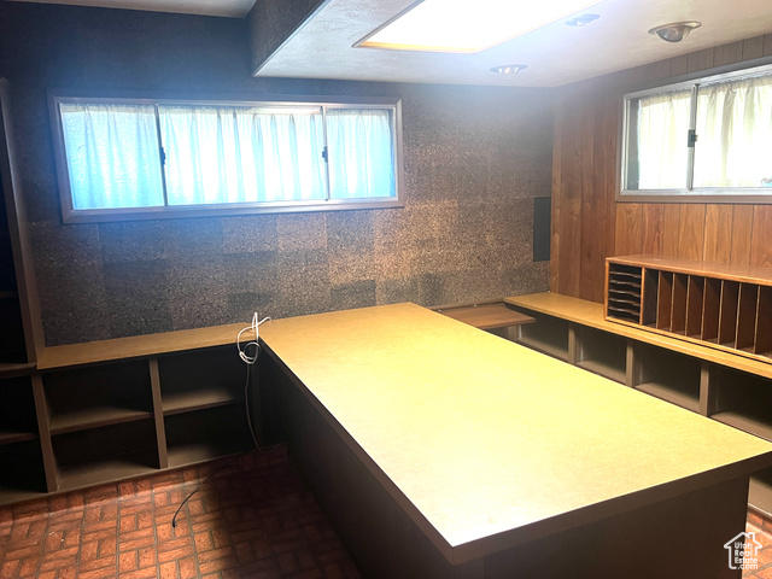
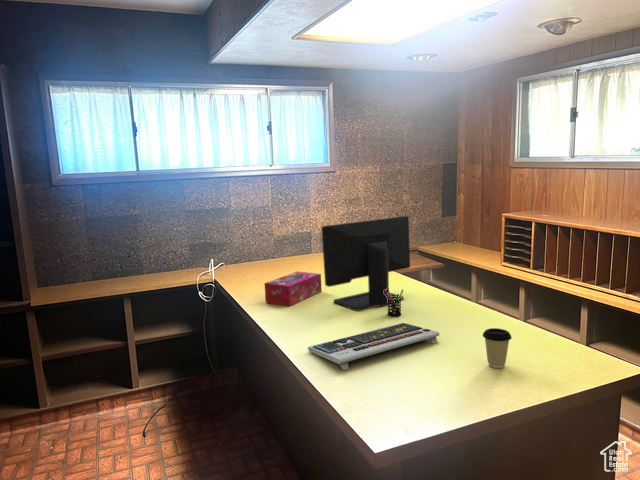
+ computer monitor [321,215,411,312]
+ computer keyboard [307,322,440,371]
+ tissue box [264,271,322,307]
+ coffee cup [482,327,513,369]
+ pen holder [384,288,404,317]
